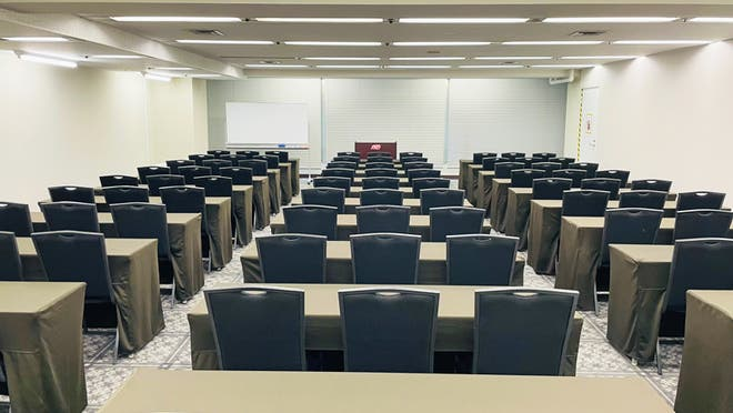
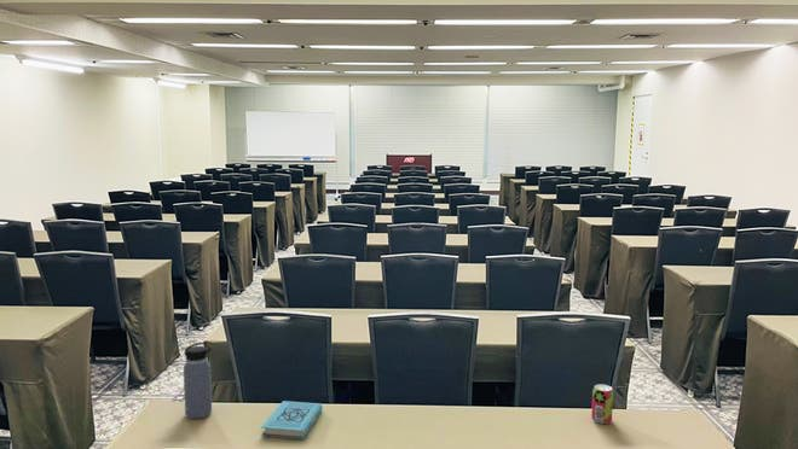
+ water bottle [183,342,213,420]
+ beverage can [590,383,614,425]
+ book [260,400,324,441]
